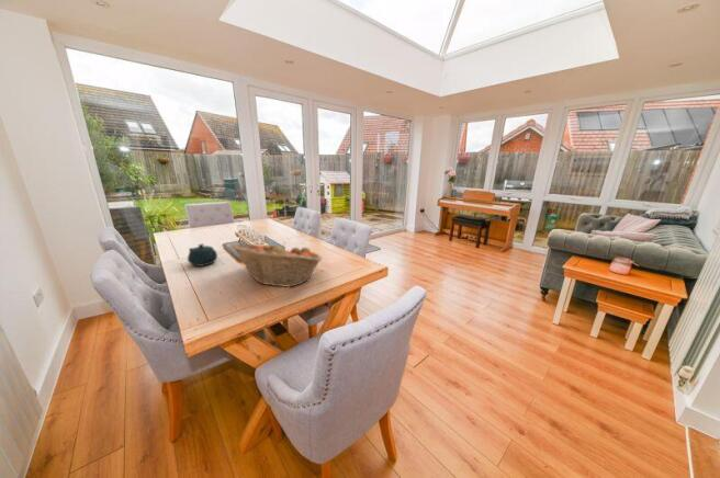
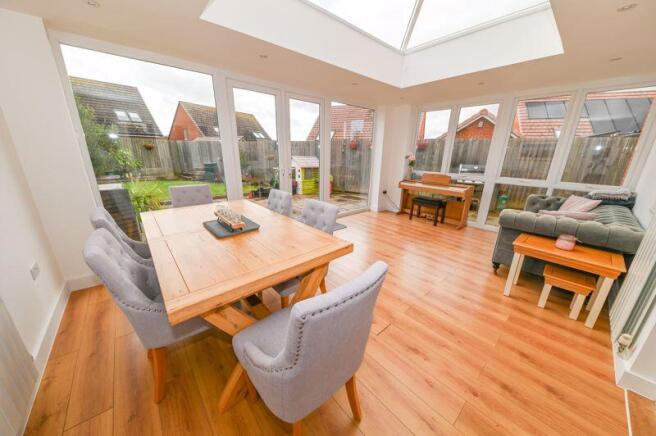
- fruit basket [229,241,324,288]
- teapot [187,243,218,268]
